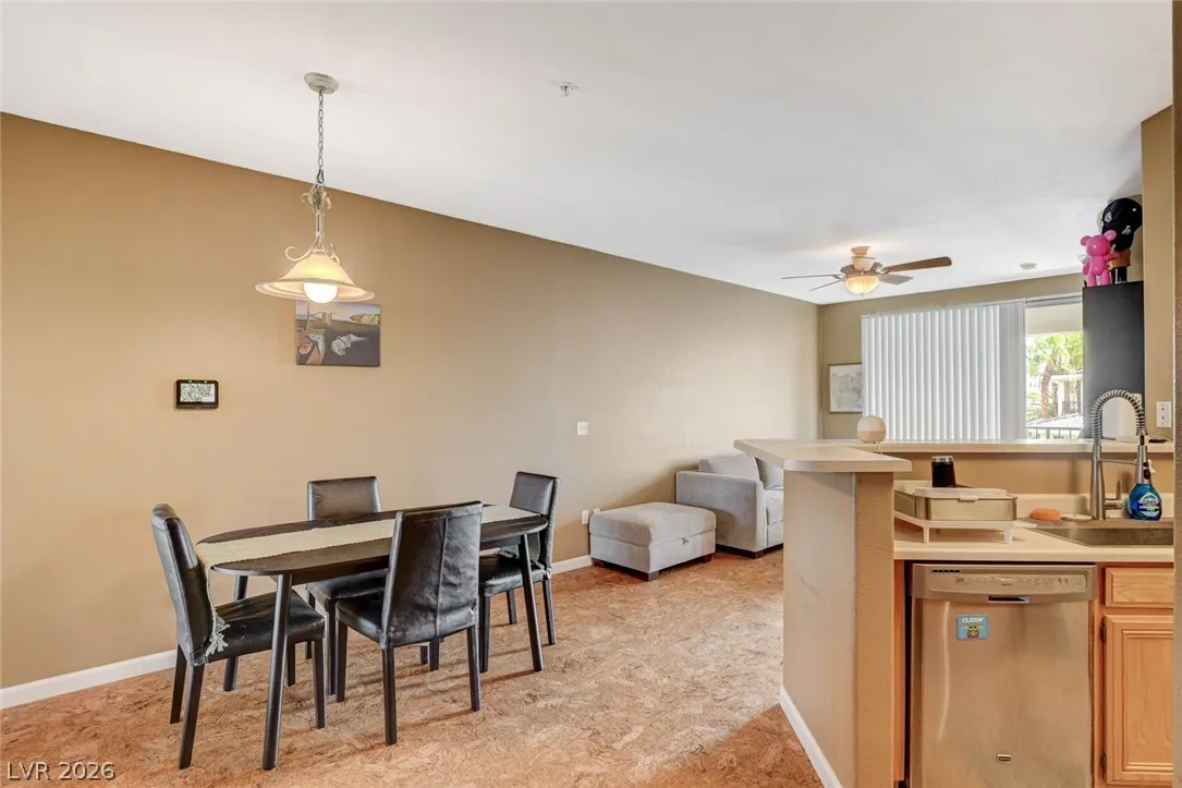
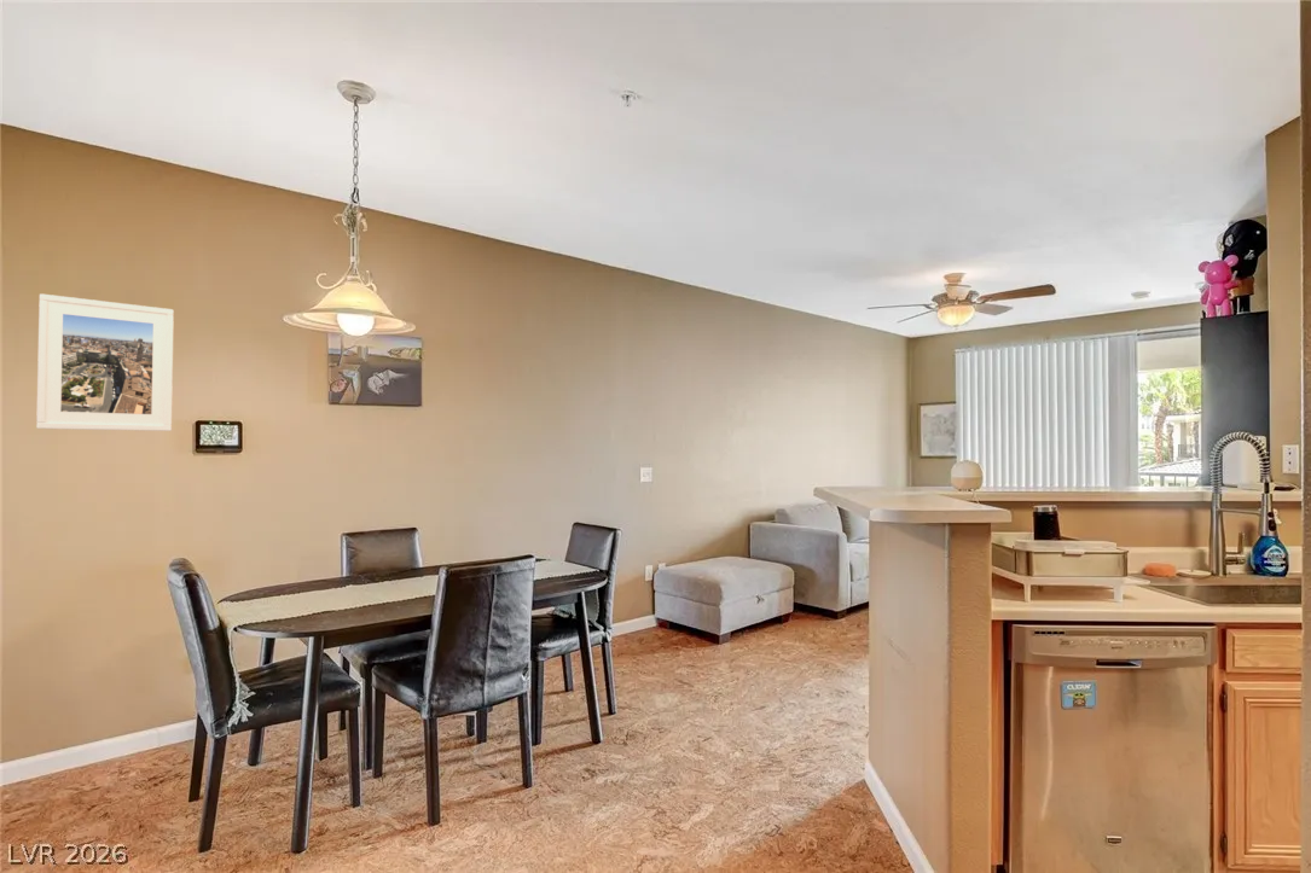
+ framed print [35,292,175,432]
